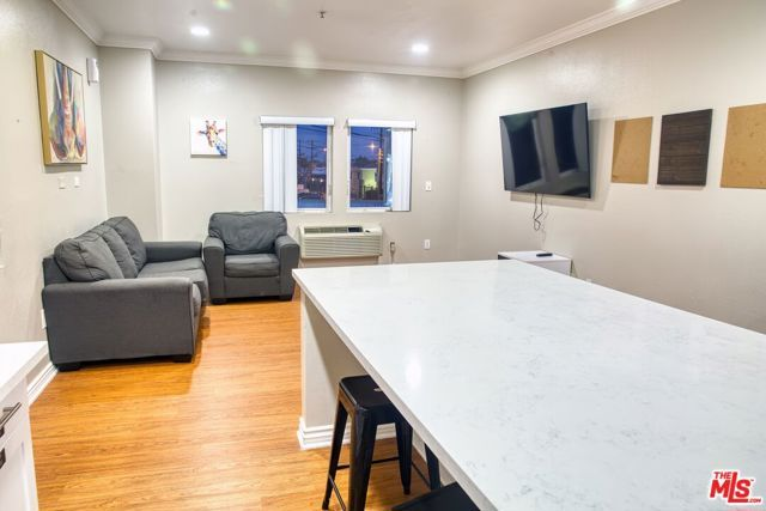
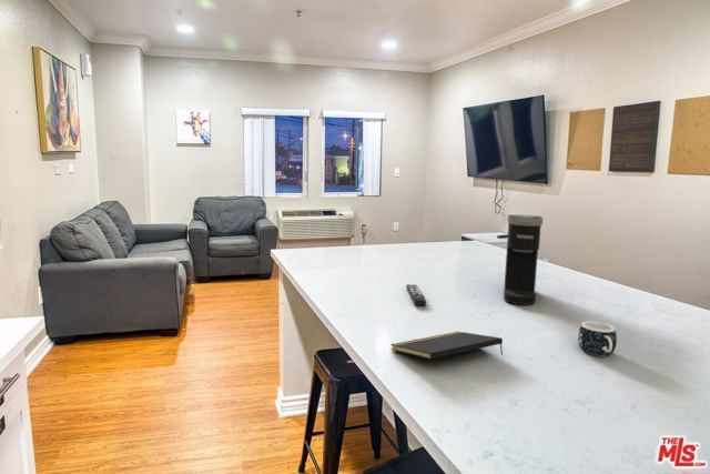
+ remote control [405,283,427,306]
+ coffee maker [503,214,544,306]
+ notepad [389,331,504,361]
+ mug [577,320,618,357]
